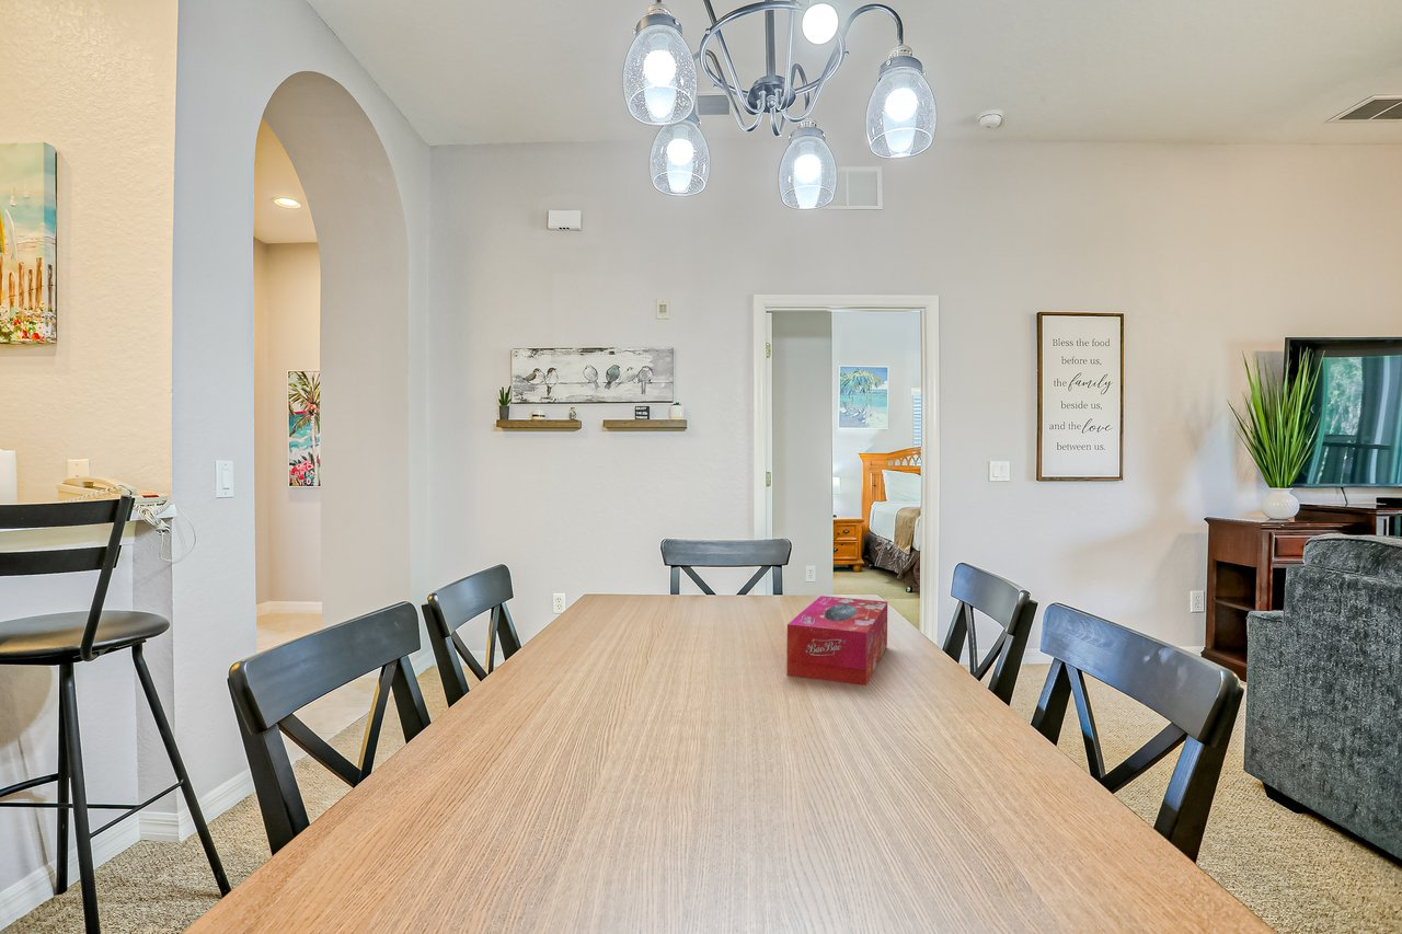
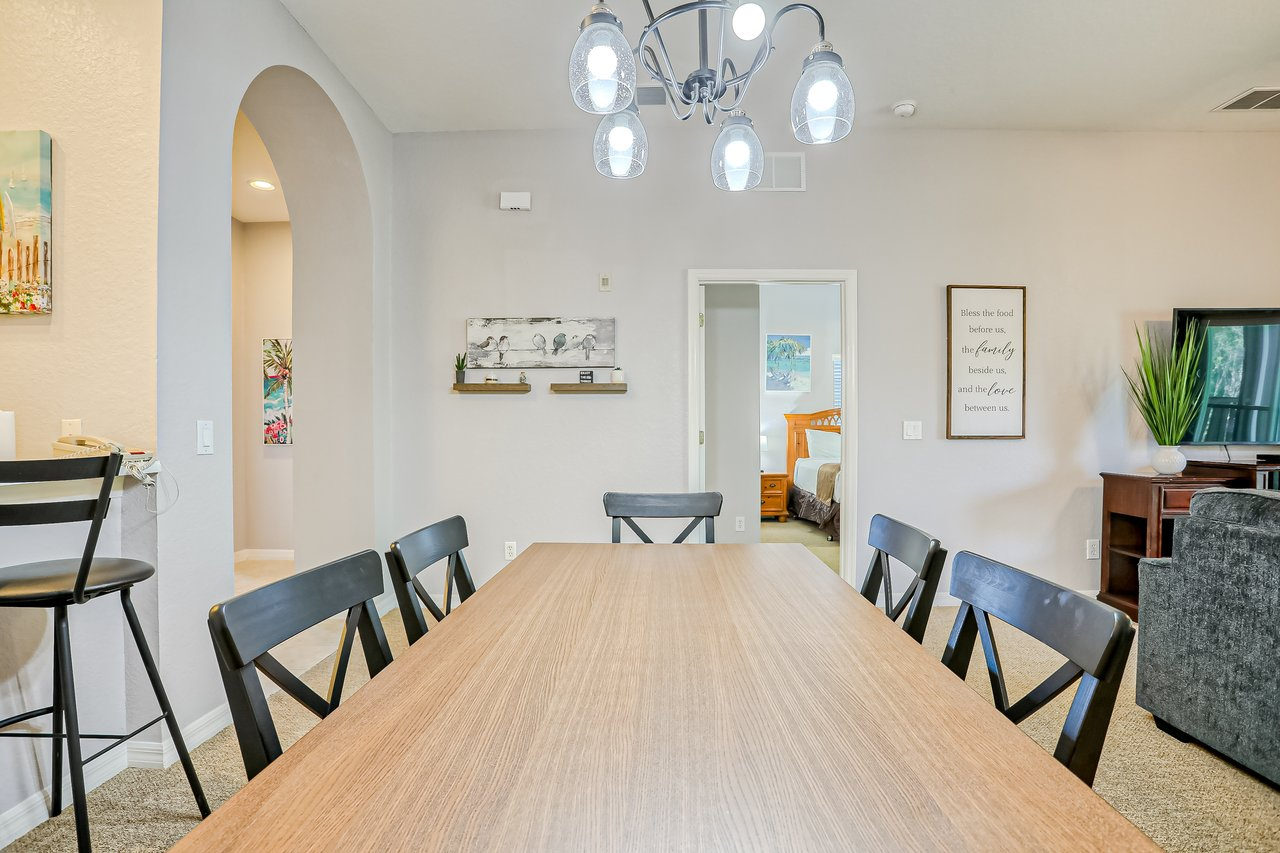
- tissue box [785,595,888,687]
